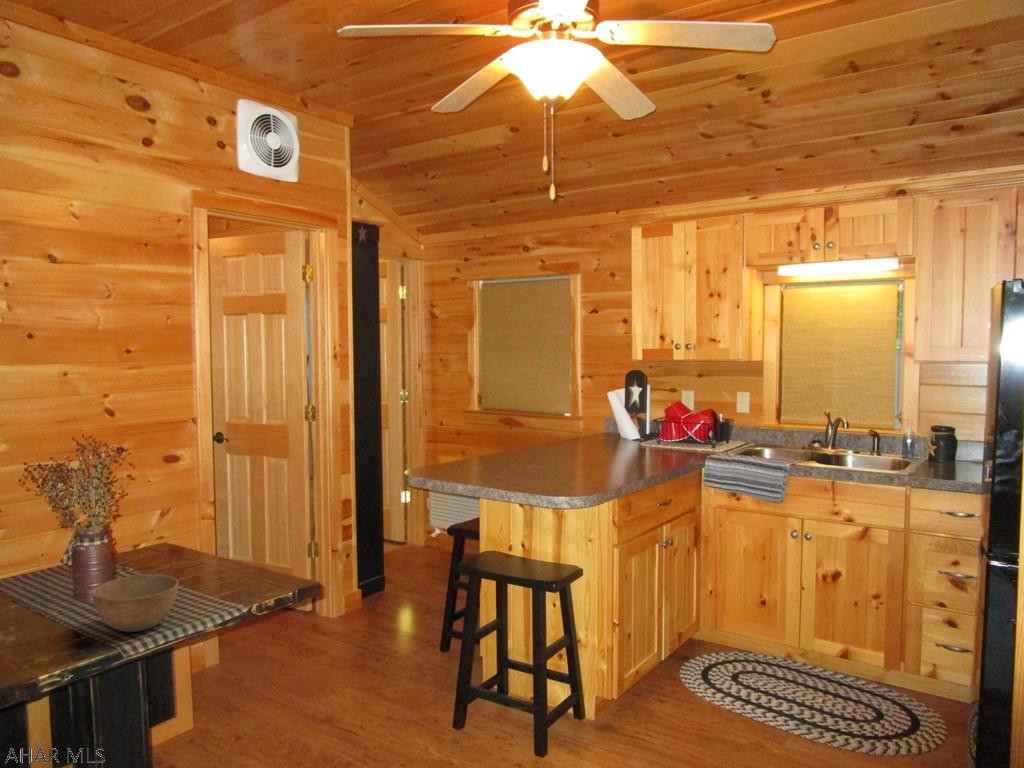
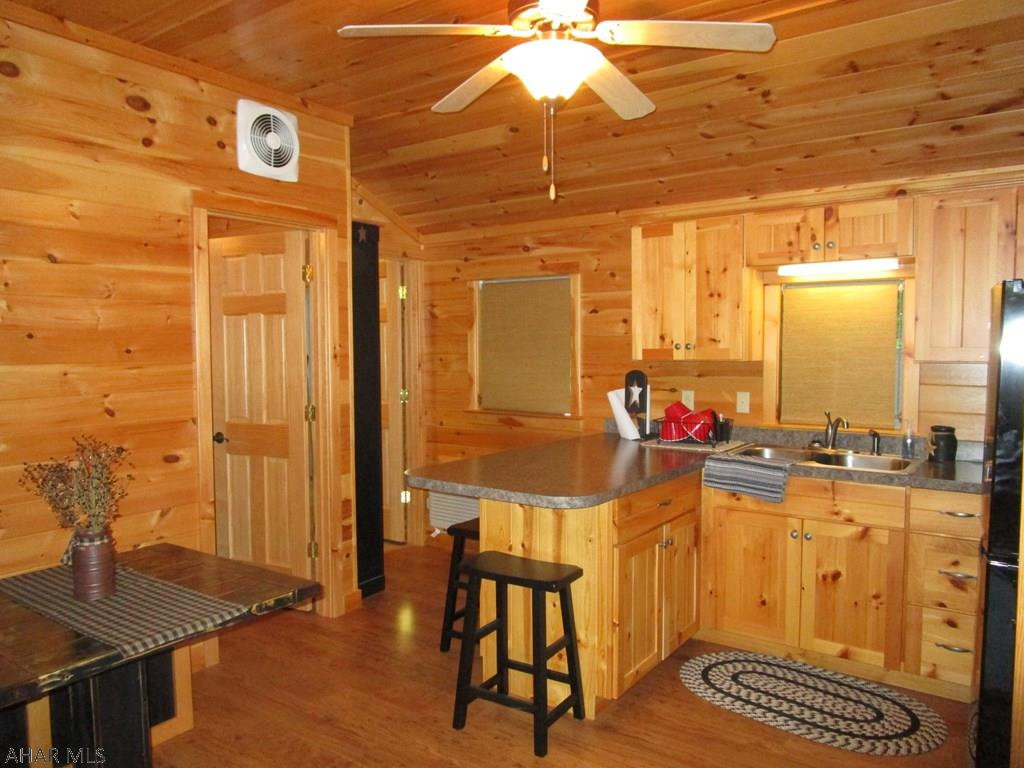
- bowl [91,573,180,633]
